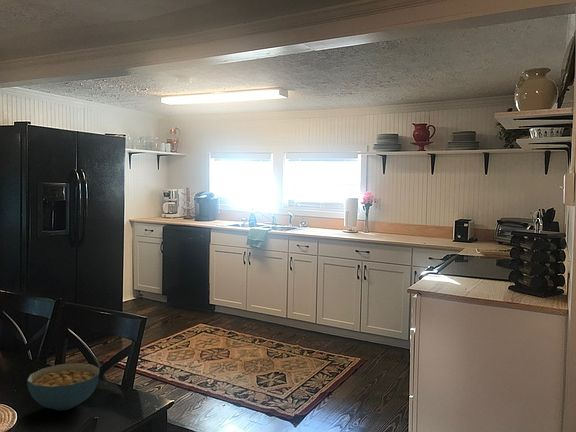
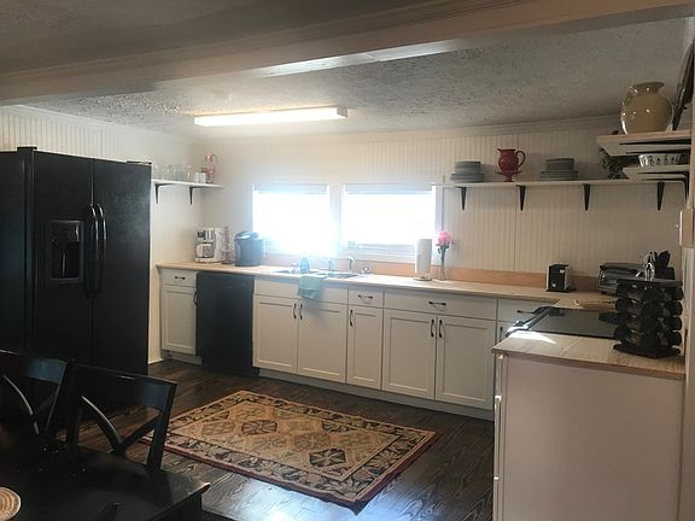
- cereal bowl [26,362,101,412]
